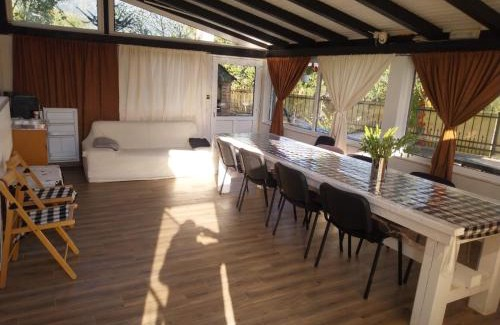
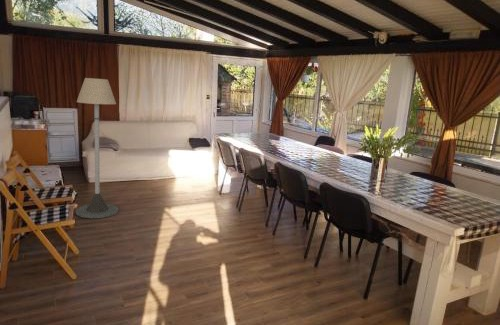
+ floor lamp [75,77,120,219]
